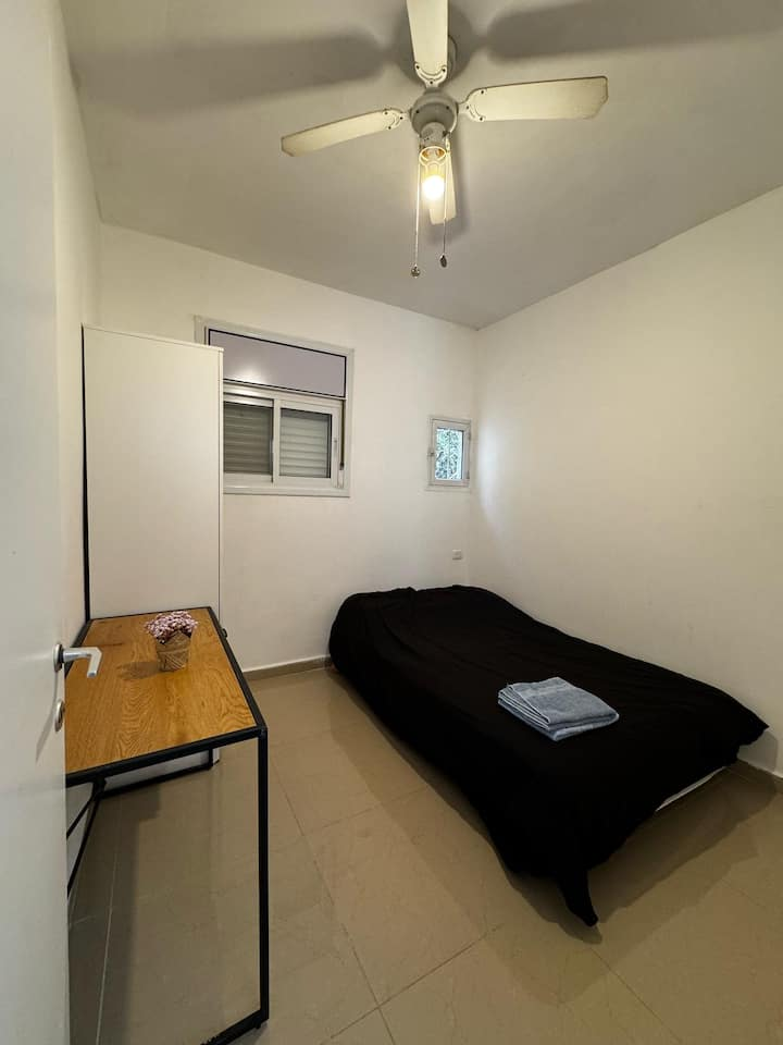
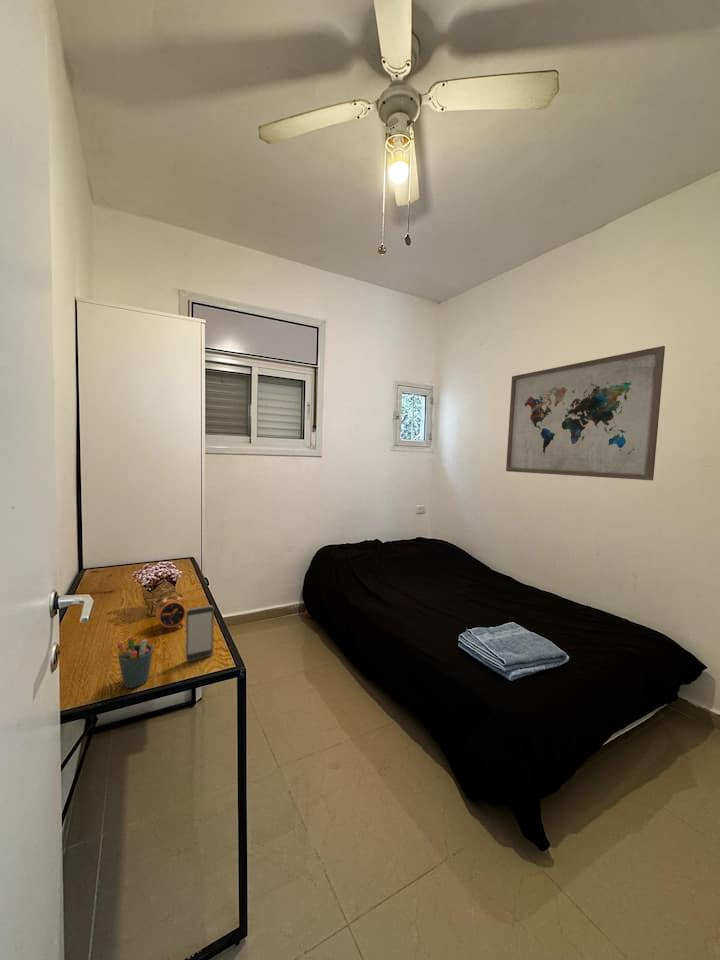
+ smartphone [184,604,215,662]
+ alarm clock [154,589,187,633]
+ wall art [505,345,666,481]
+ pen holder [116,636,154,689]
